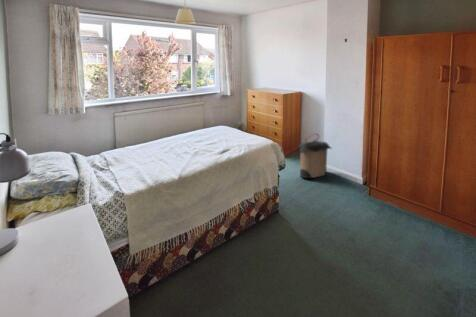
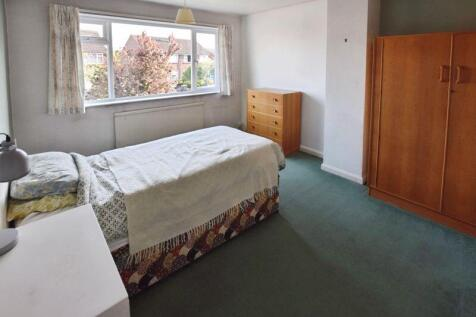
- laundry hamper [295,133,334,179]
